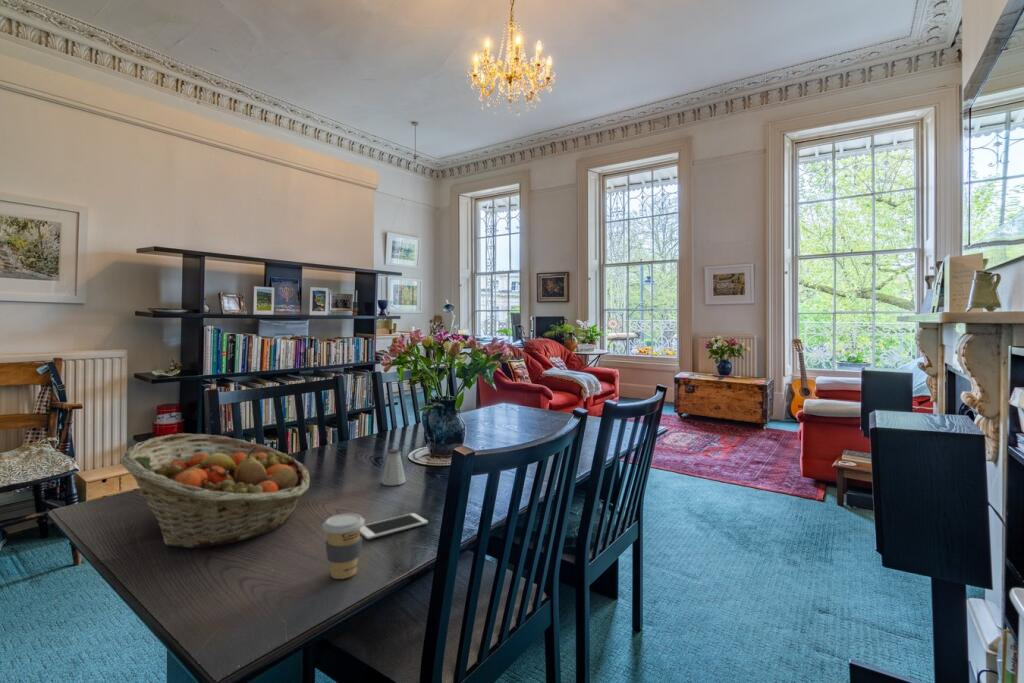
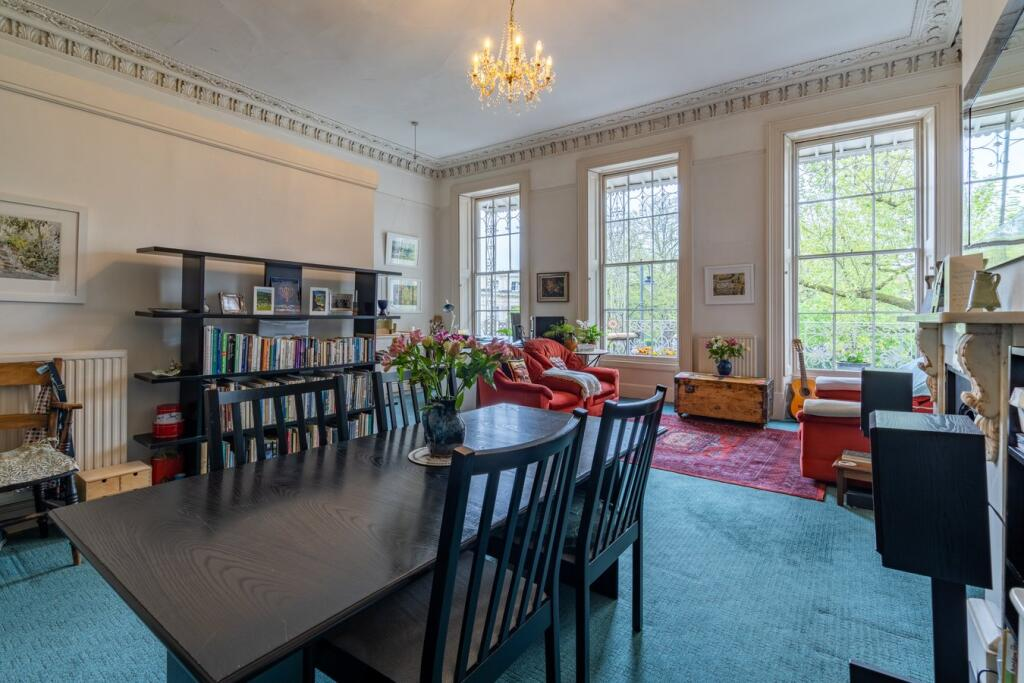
- cell phone [360,512,429,540]
- fruit basket [120,432,311,549]
- coffee cup [321,513,366,580]
- saltshaker [380,448,406,486]
